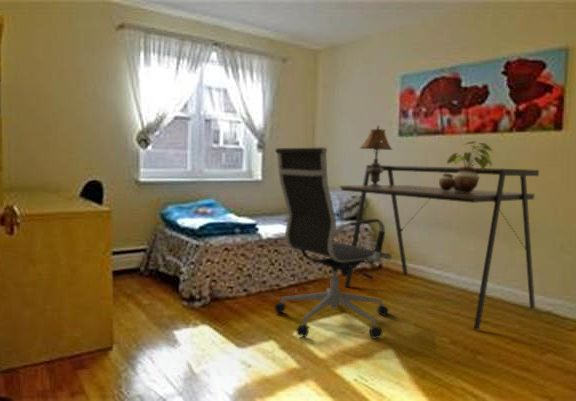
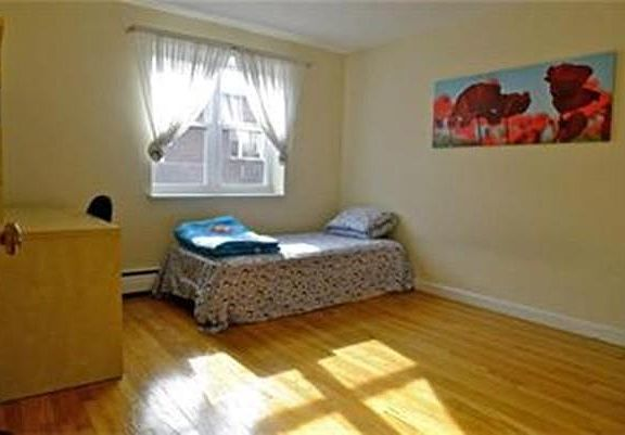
- potted plant [438,140,494,193]
- desk [339,164,540,331]
- table lamp [359,124,394,187]
- office chair [274,146,393,340]
